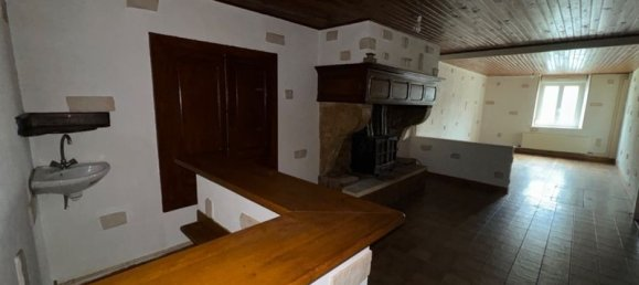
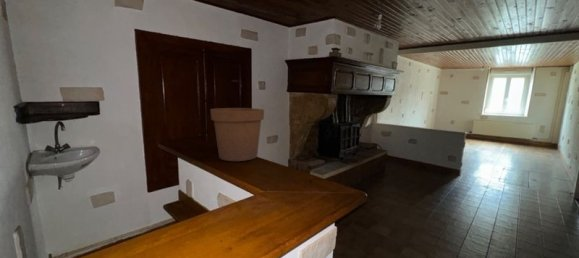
+ flower pot [209,107,265,162]
